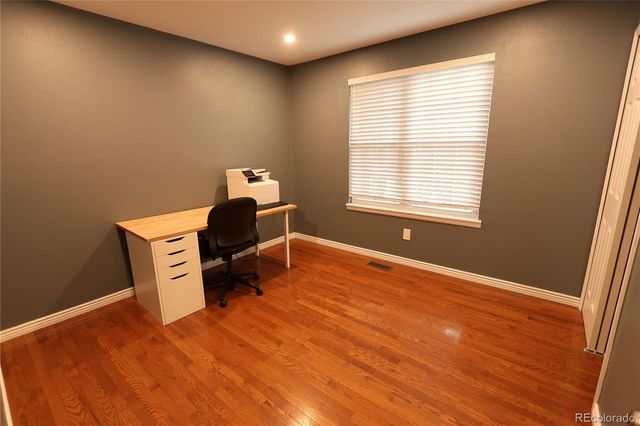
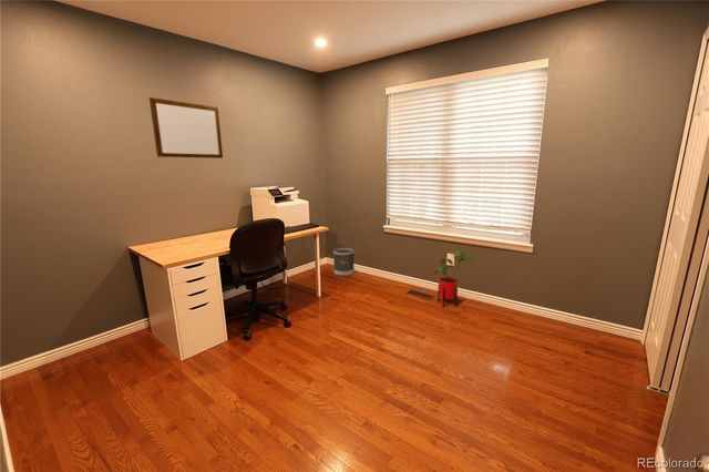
+ writing board [148,96,224,160]
+ house plant [433,250,474,308]
+ wastebasket [332,247,356,277]
